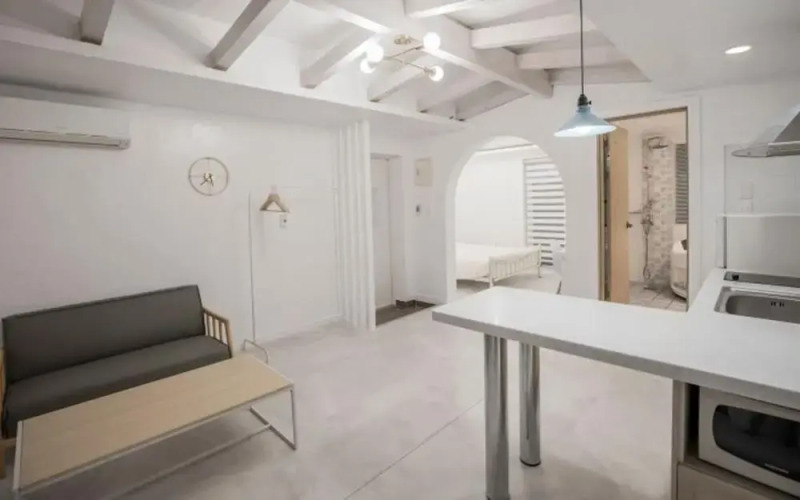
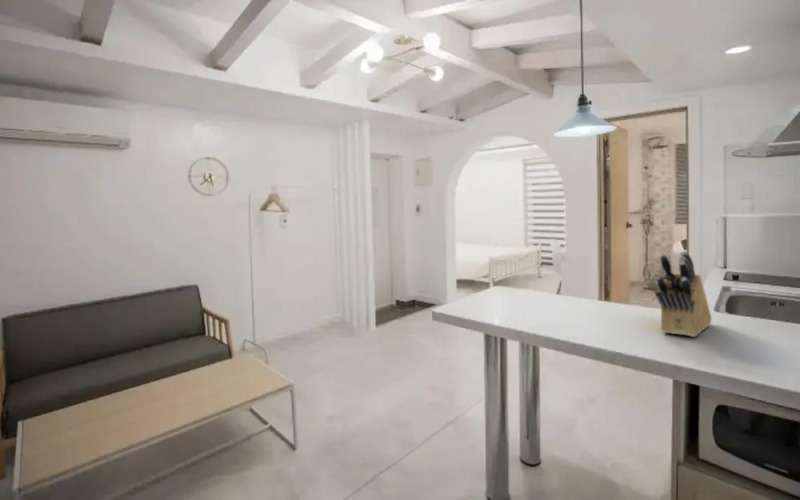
+ knife block [654,250,713,338]
